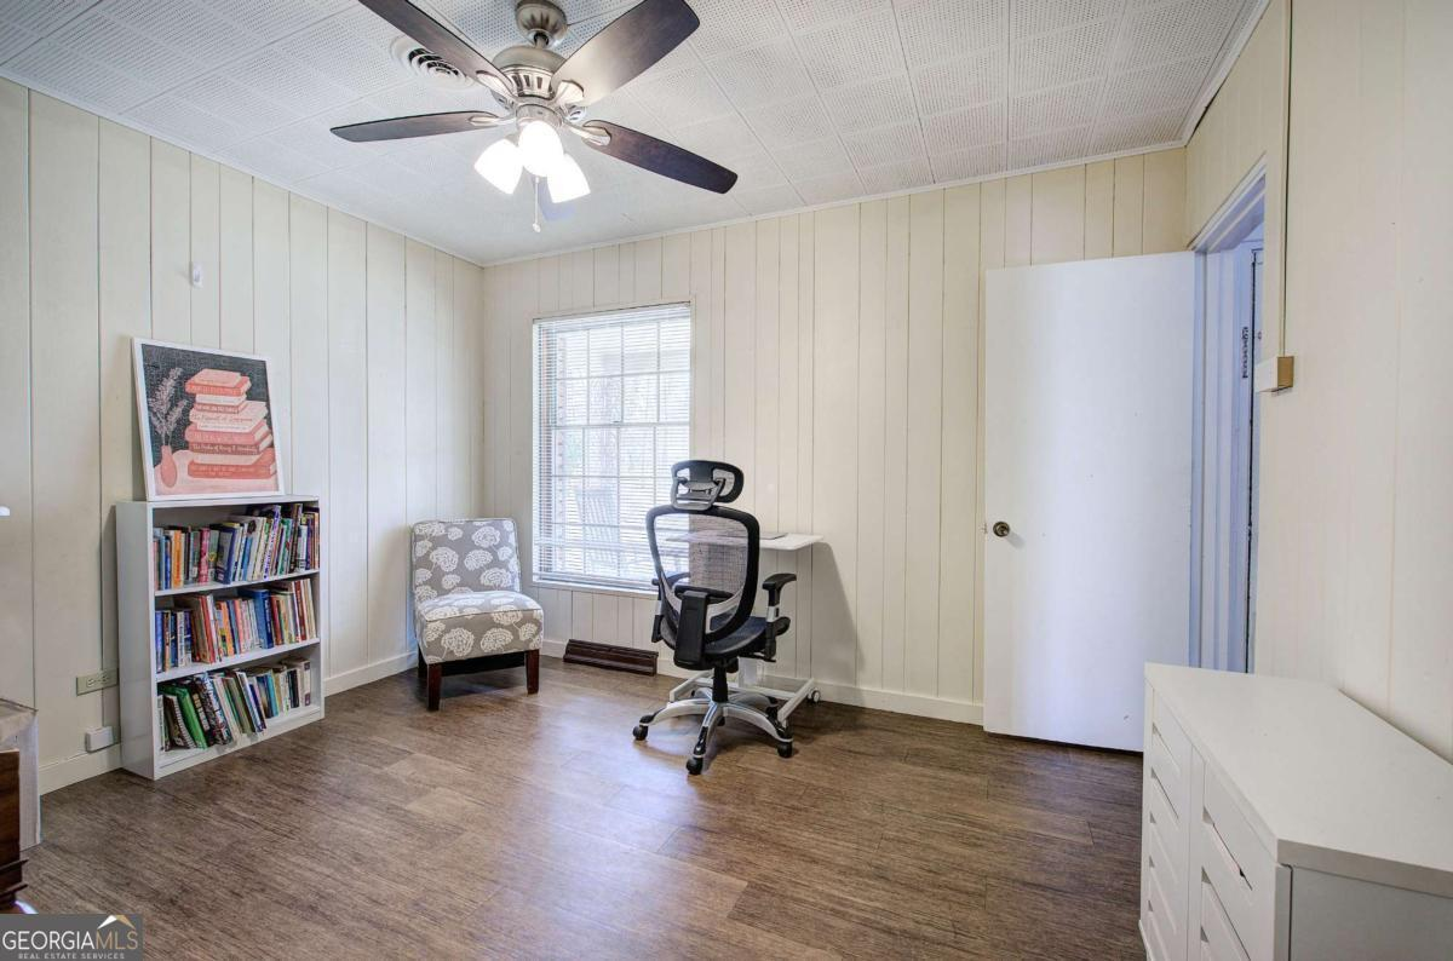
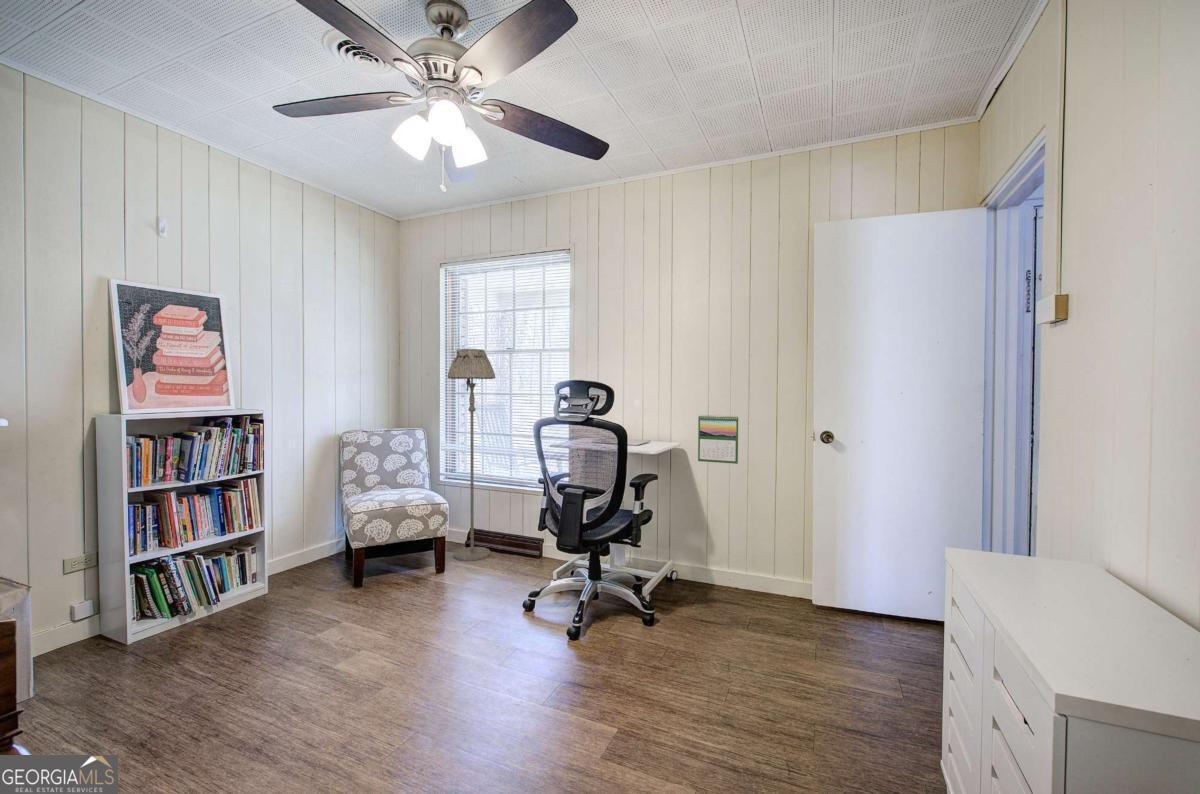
+ calendar [697,414,739,465]
+ floor lamp [447,348,496,562]
